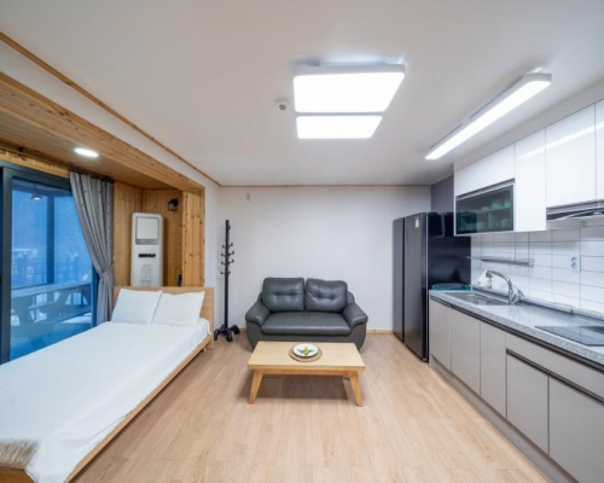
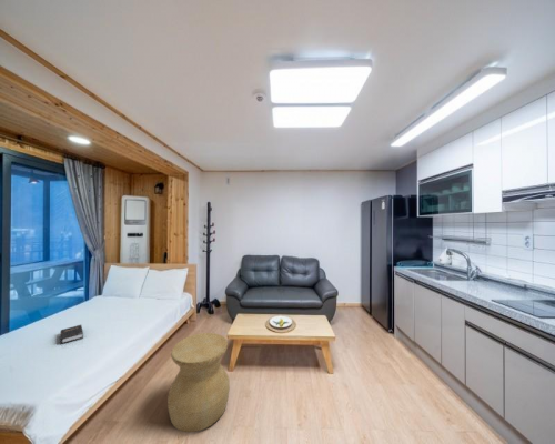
+ hardback book [59,324,84,345]
+ side table [167,332,231,433]
